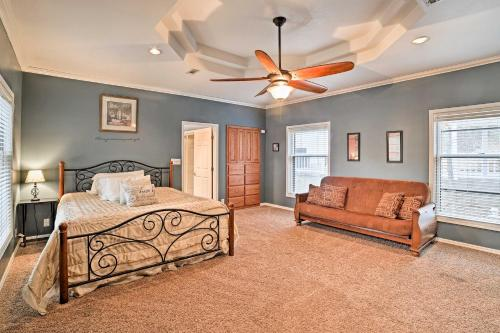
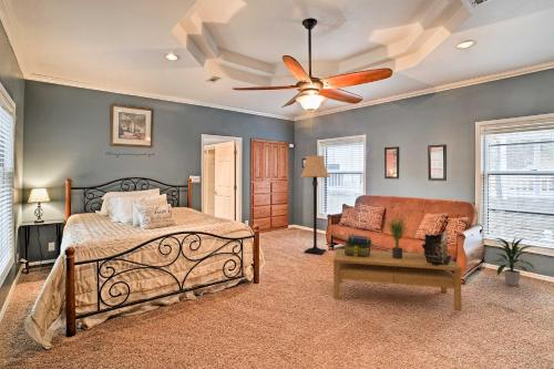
+ indoor plant [490,235,536,287]
+ decorative box [420,228,453,266]
+ potted plant [383,212,410,258]
+ lamp [299,155,331,256]
+ stack of books [343,234,372,258]
+ coffee table [332,248,463,311]
